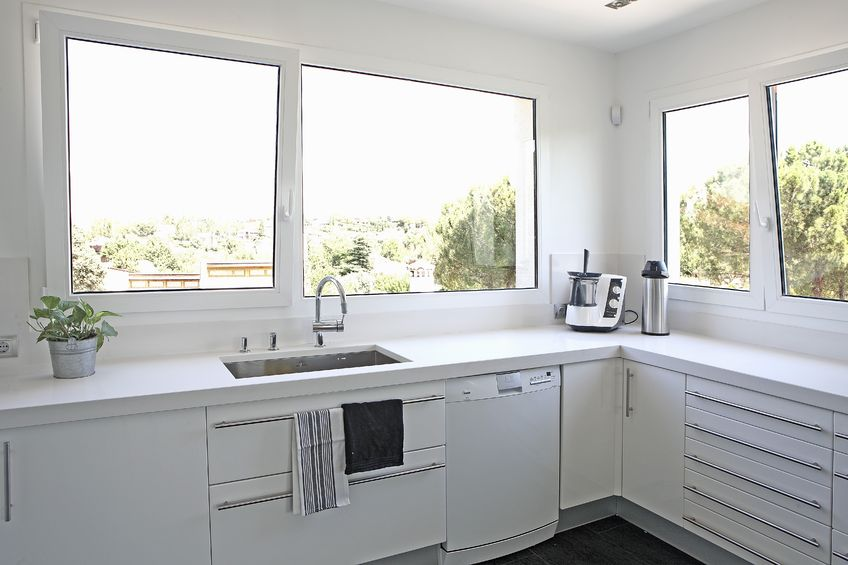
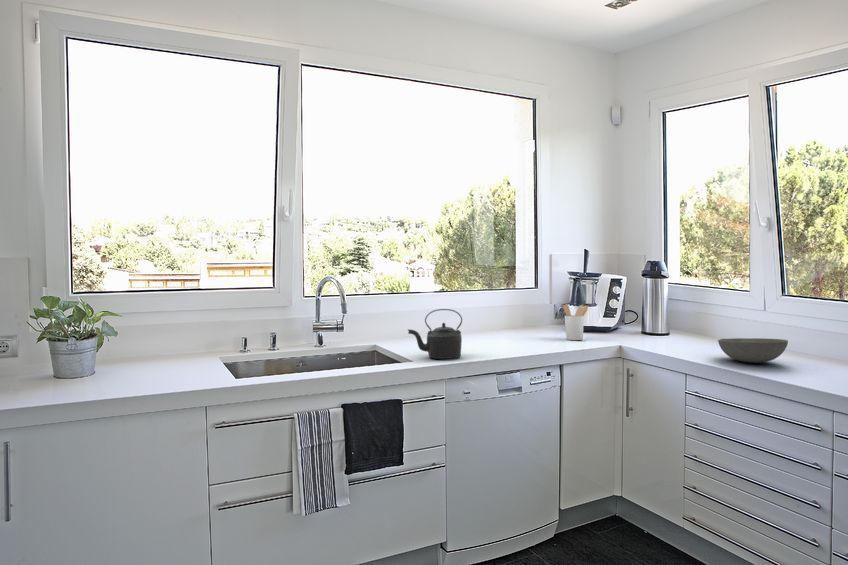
+ bowl [717,337,789,364]
+ kettle [407,308,463,360]
+ utensil holder [562,303,590,341]
